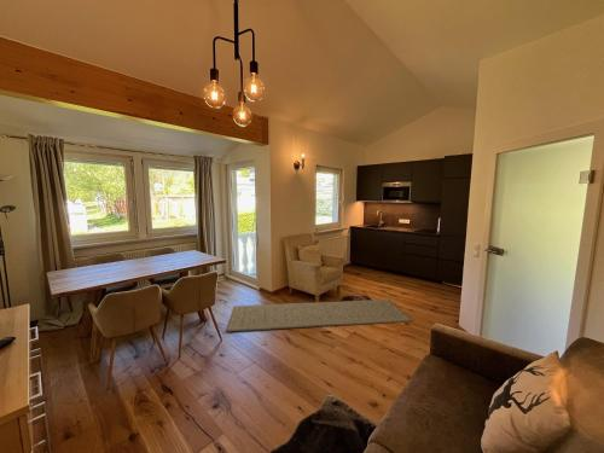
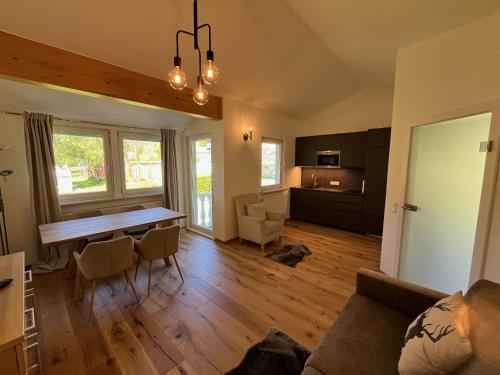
- rug [223,298,414,333]
